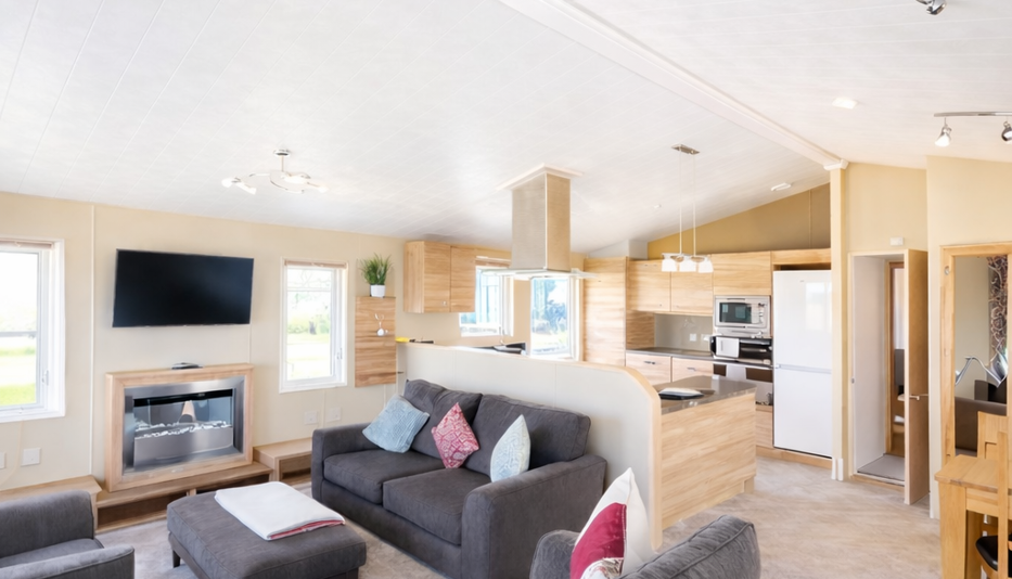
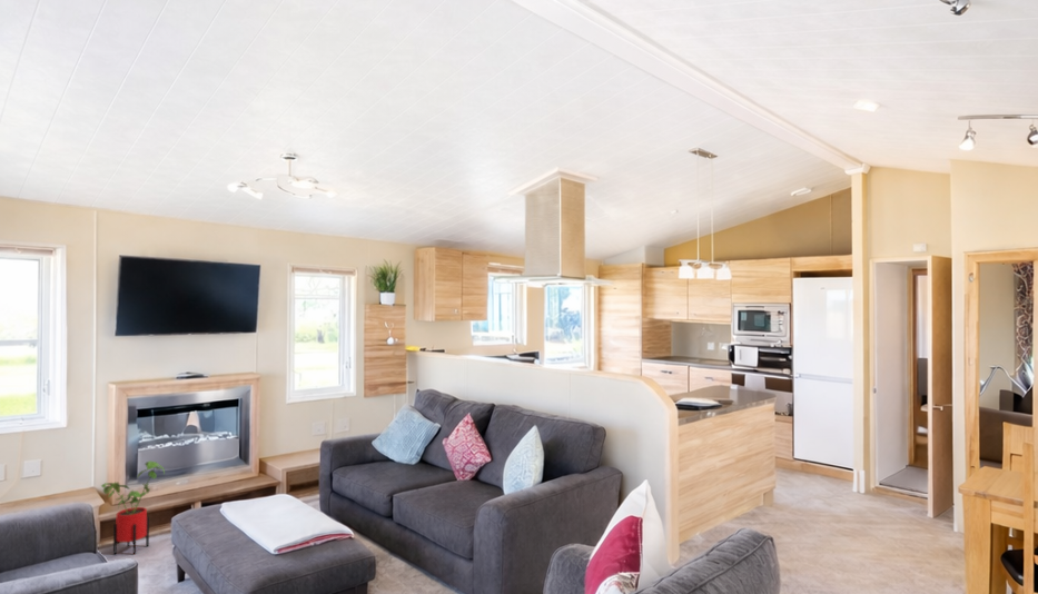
+ house plant [100,459,166,556]
